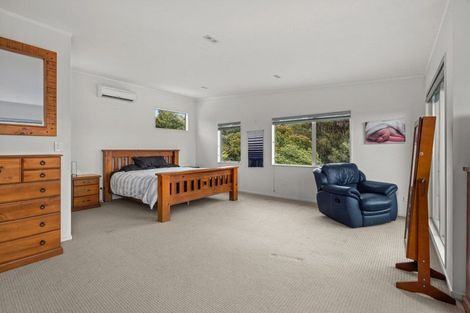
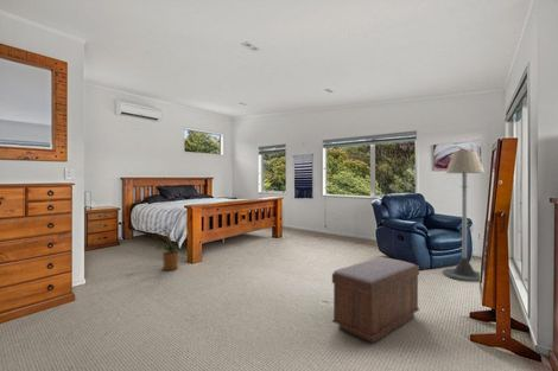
+ bench [331,256,420,344]
+ floor lamp [442,149,486,283]
+ house plant [153,226,188,271]
